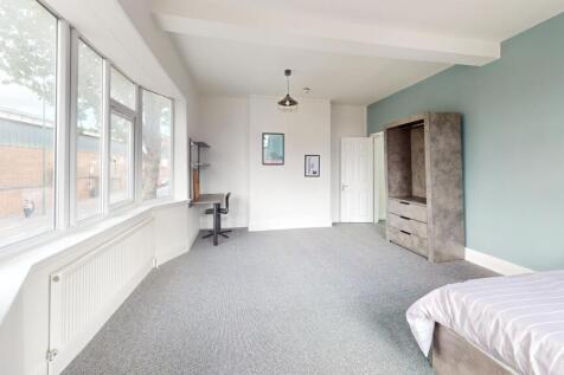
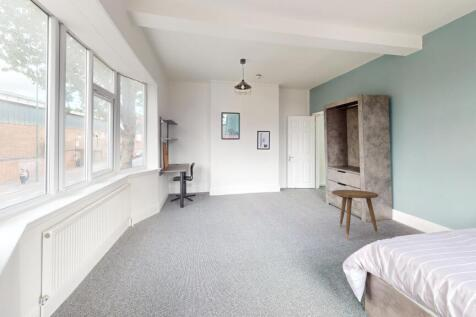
+ side table [331,189,379,240]
